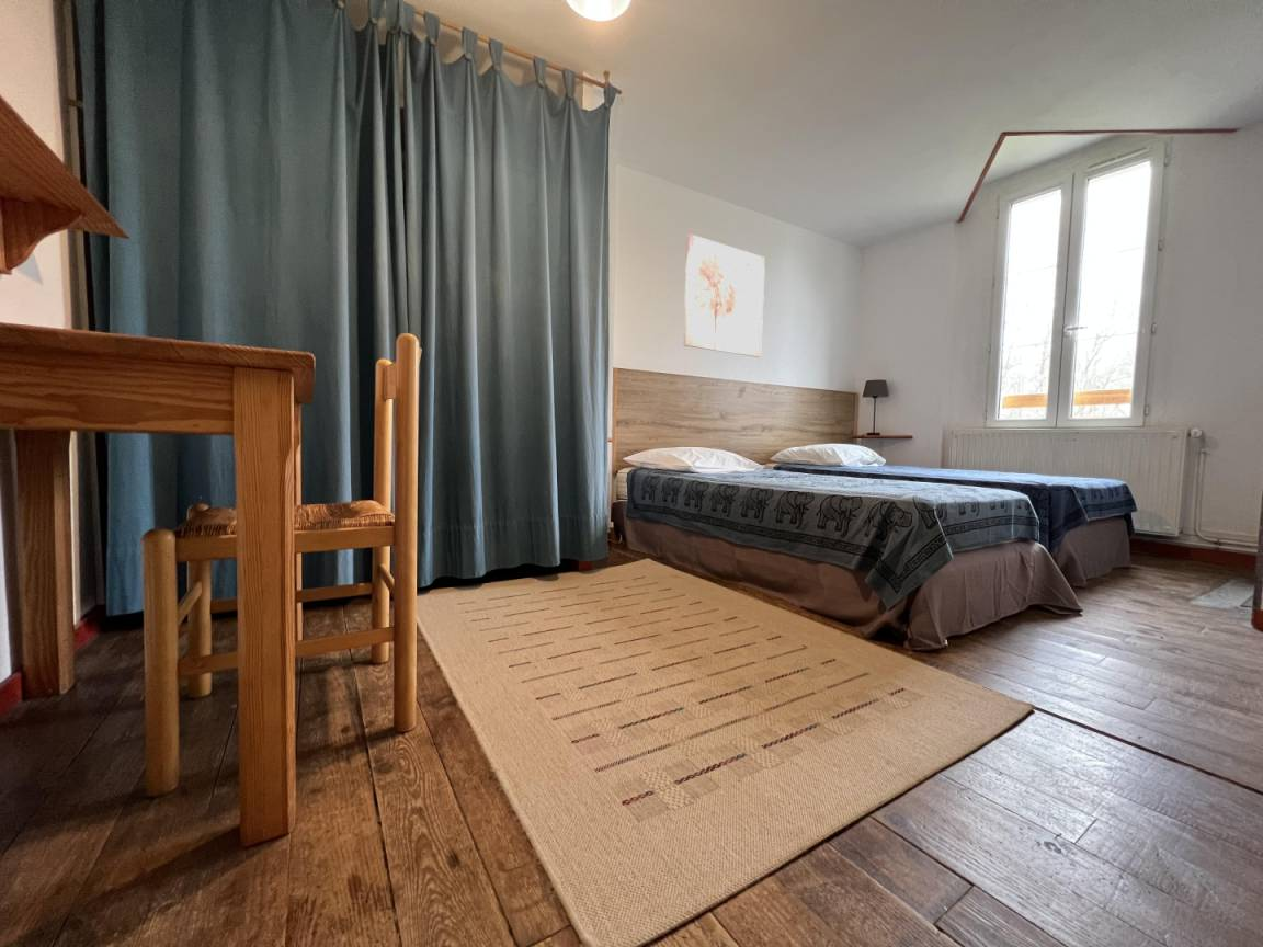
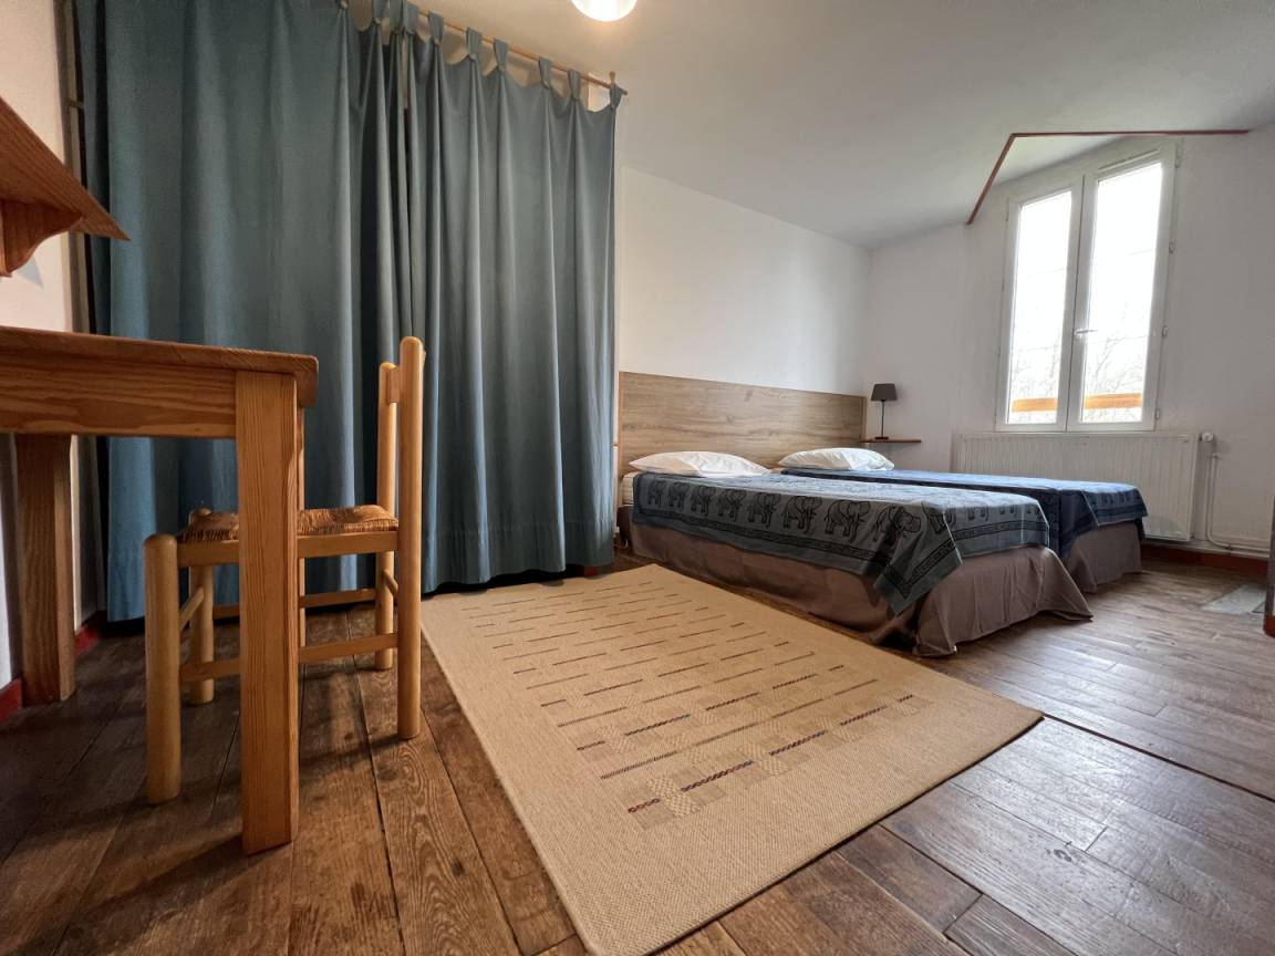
- wall art [682,232,766,358]
